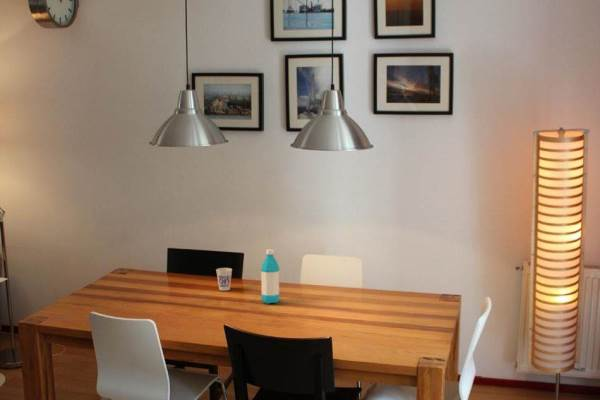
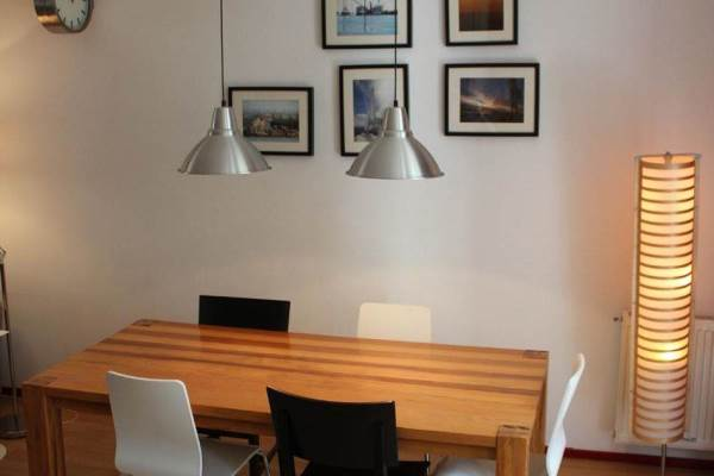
- cup [215,267,233,292]
- water bottle [260,248,281,305]
